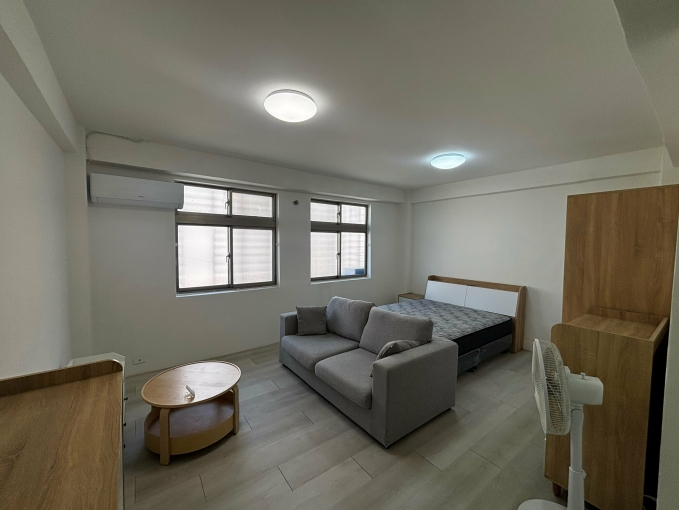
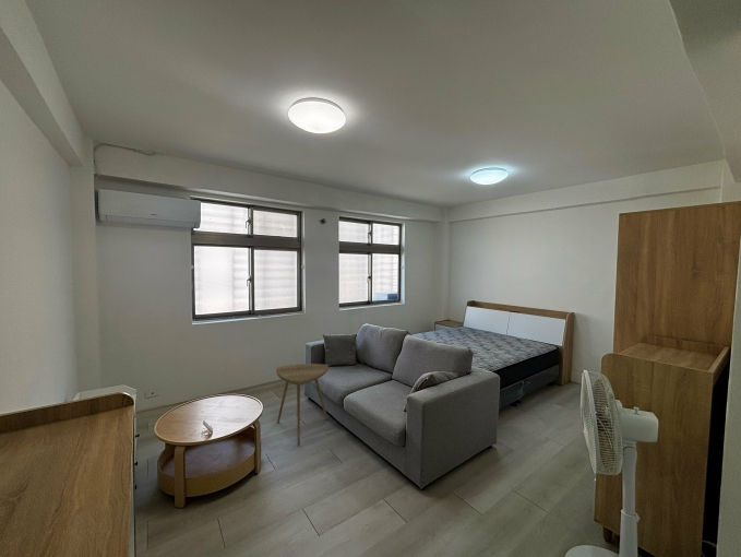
+ side table [275,363,330,447]
